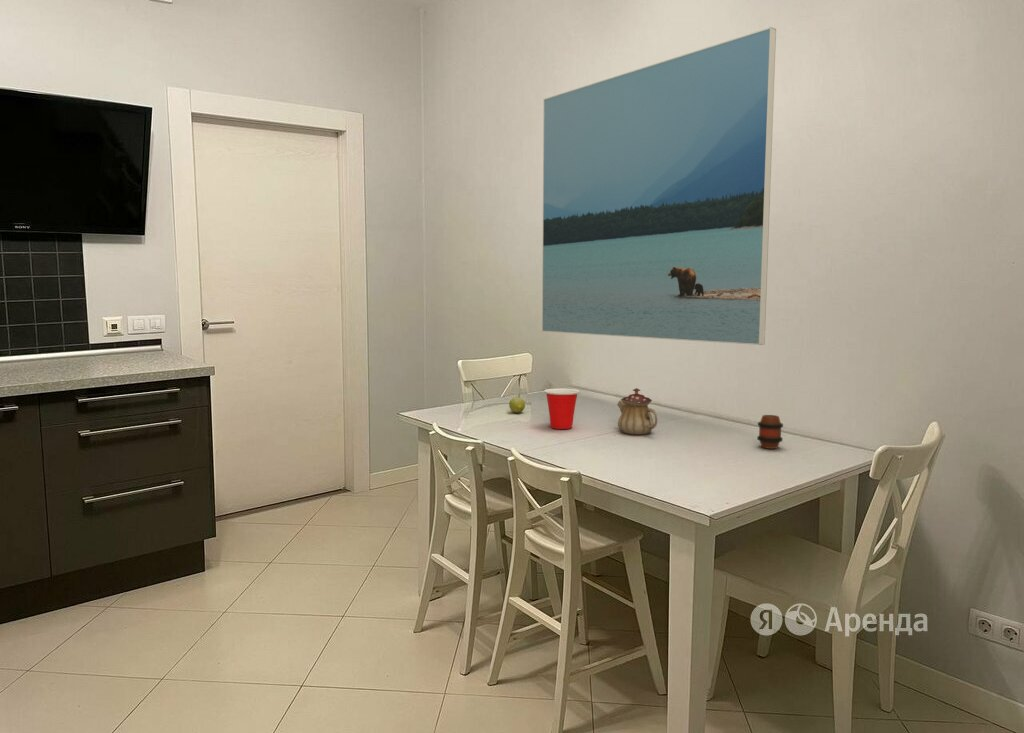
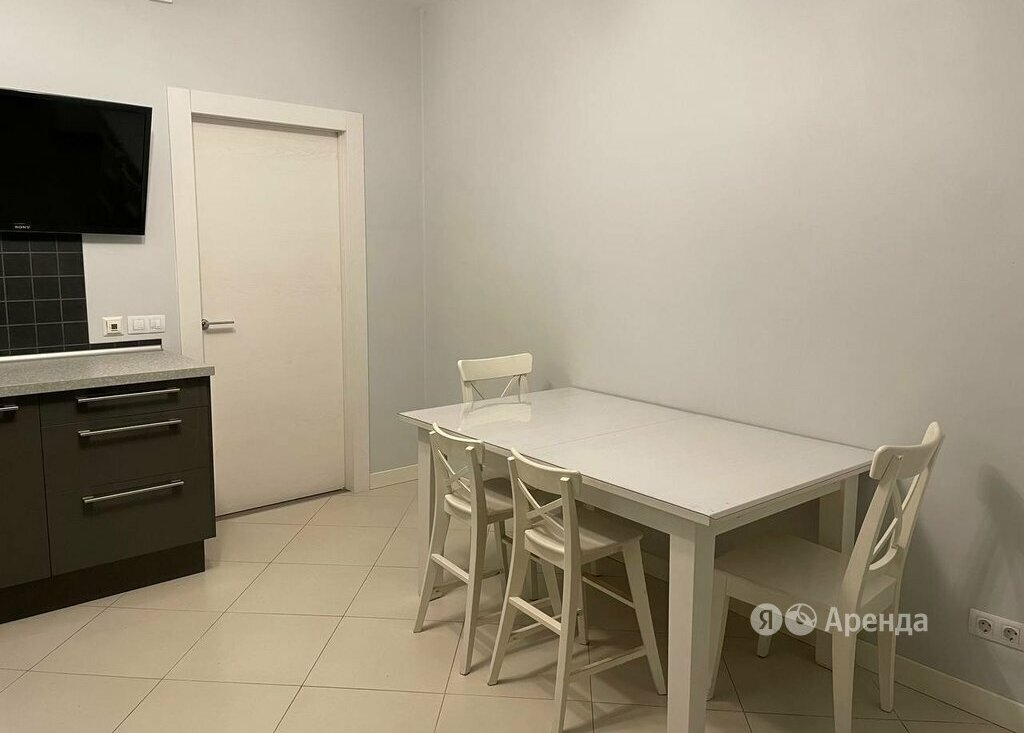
- teapot [616,387,659,435]
- fruit [508,396,526,414]
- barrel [756,414,784,450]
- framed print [541,26,777,346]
- cup [543,388,580,430]
